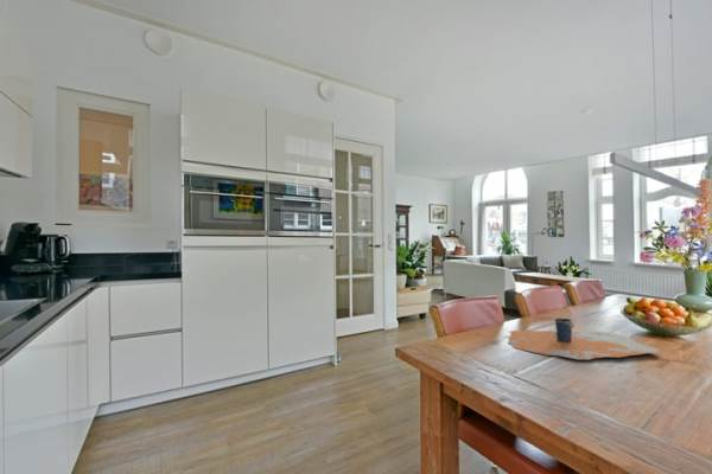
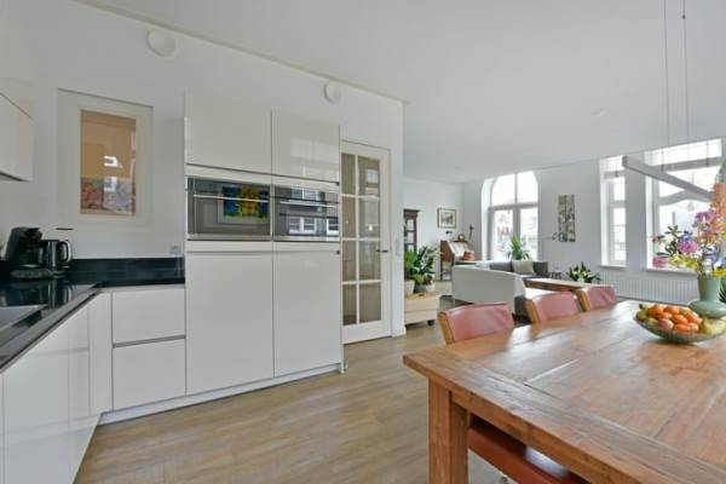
- cup [507,316,660,361]
